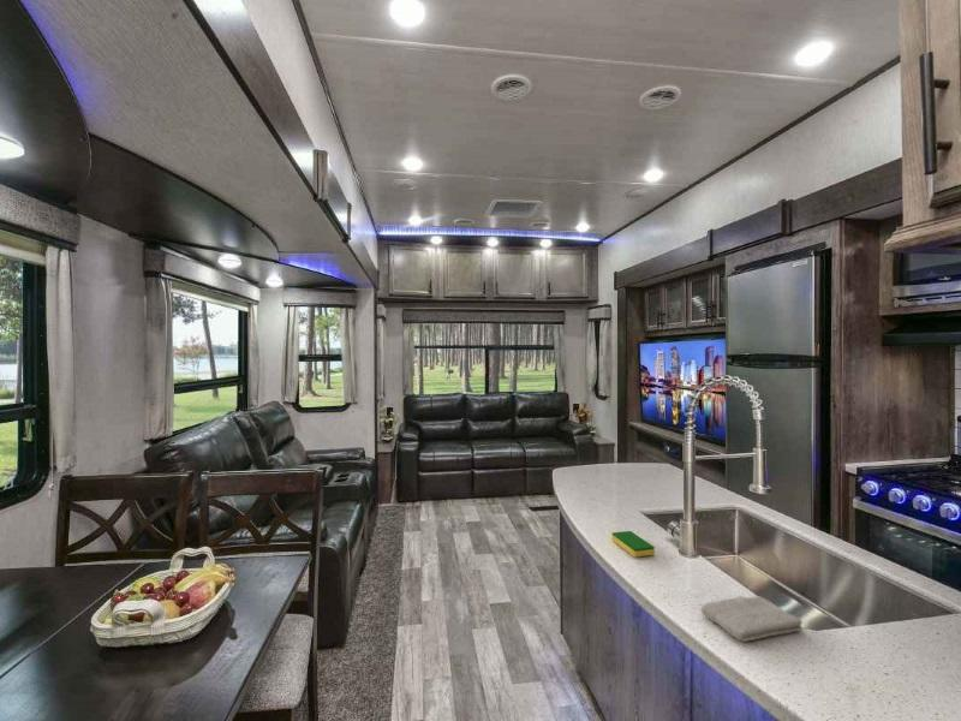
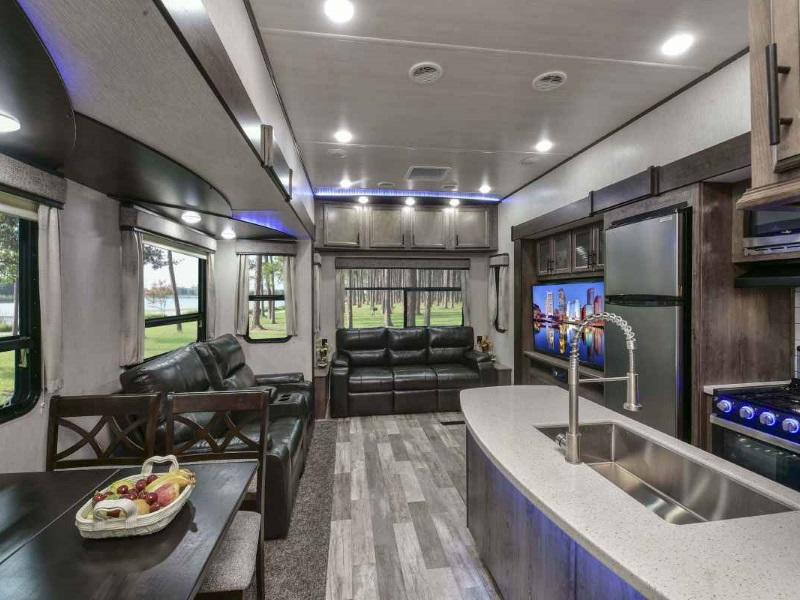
- dish sponge [610,530,656,558]
- washcloth [699,595,804,643]
